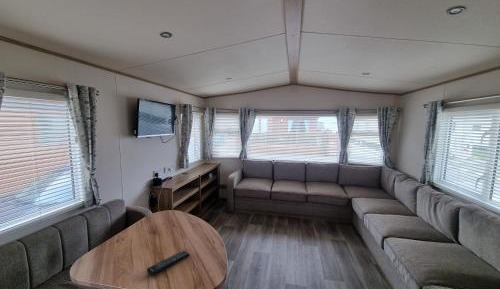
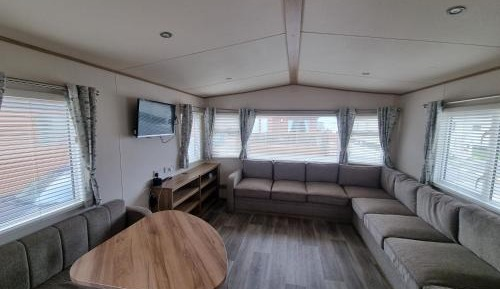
- remote control [146,250,190,276]
